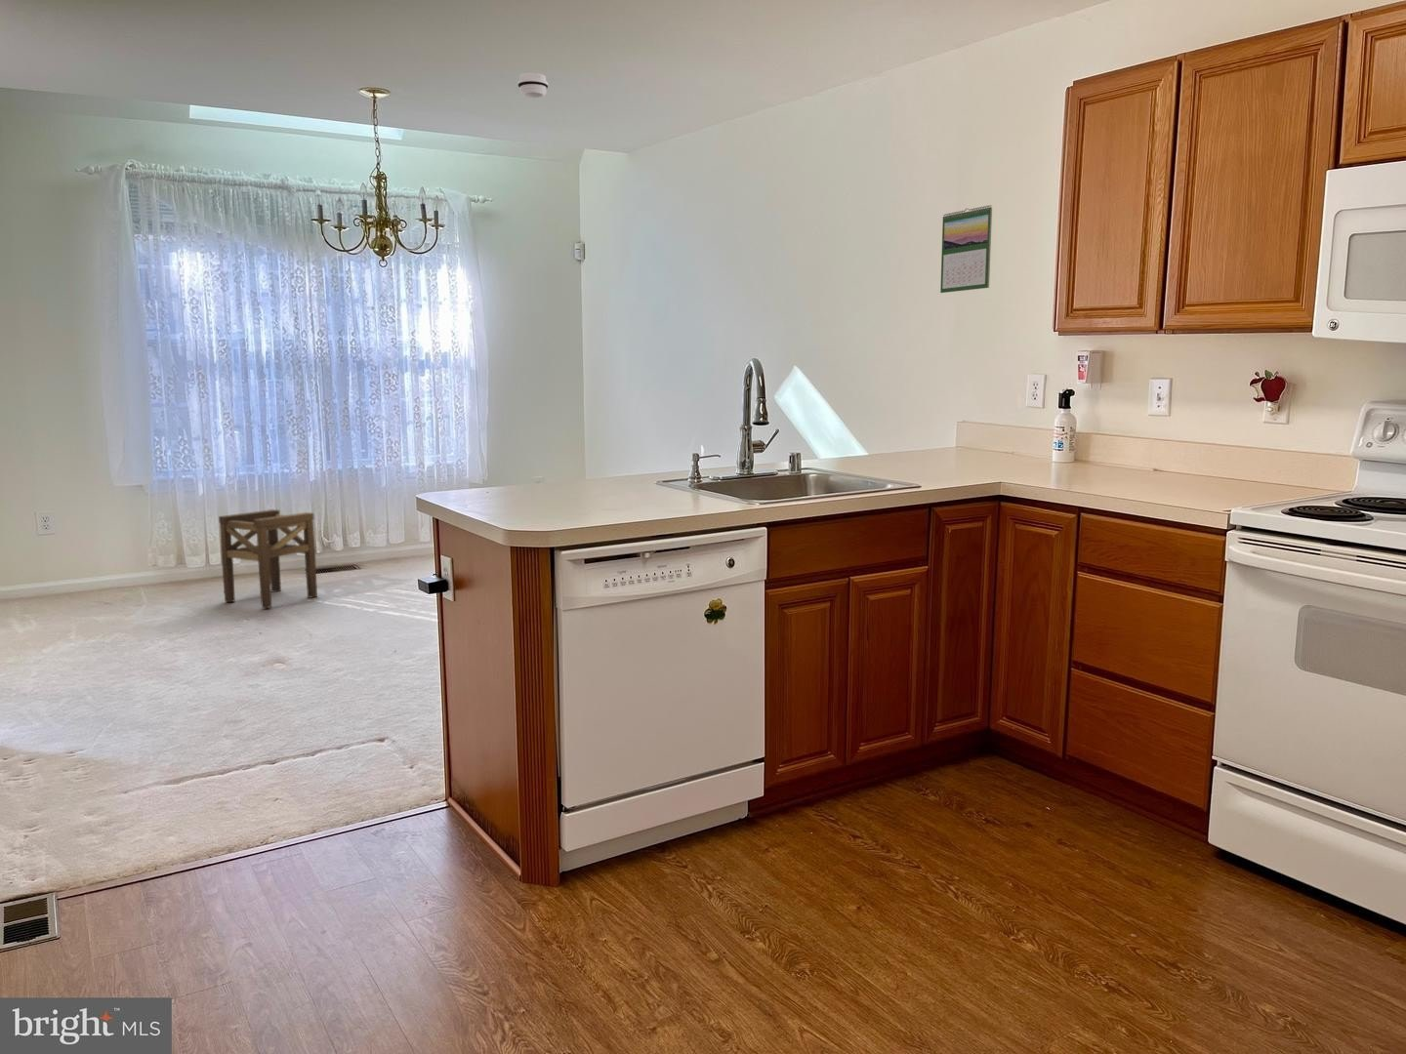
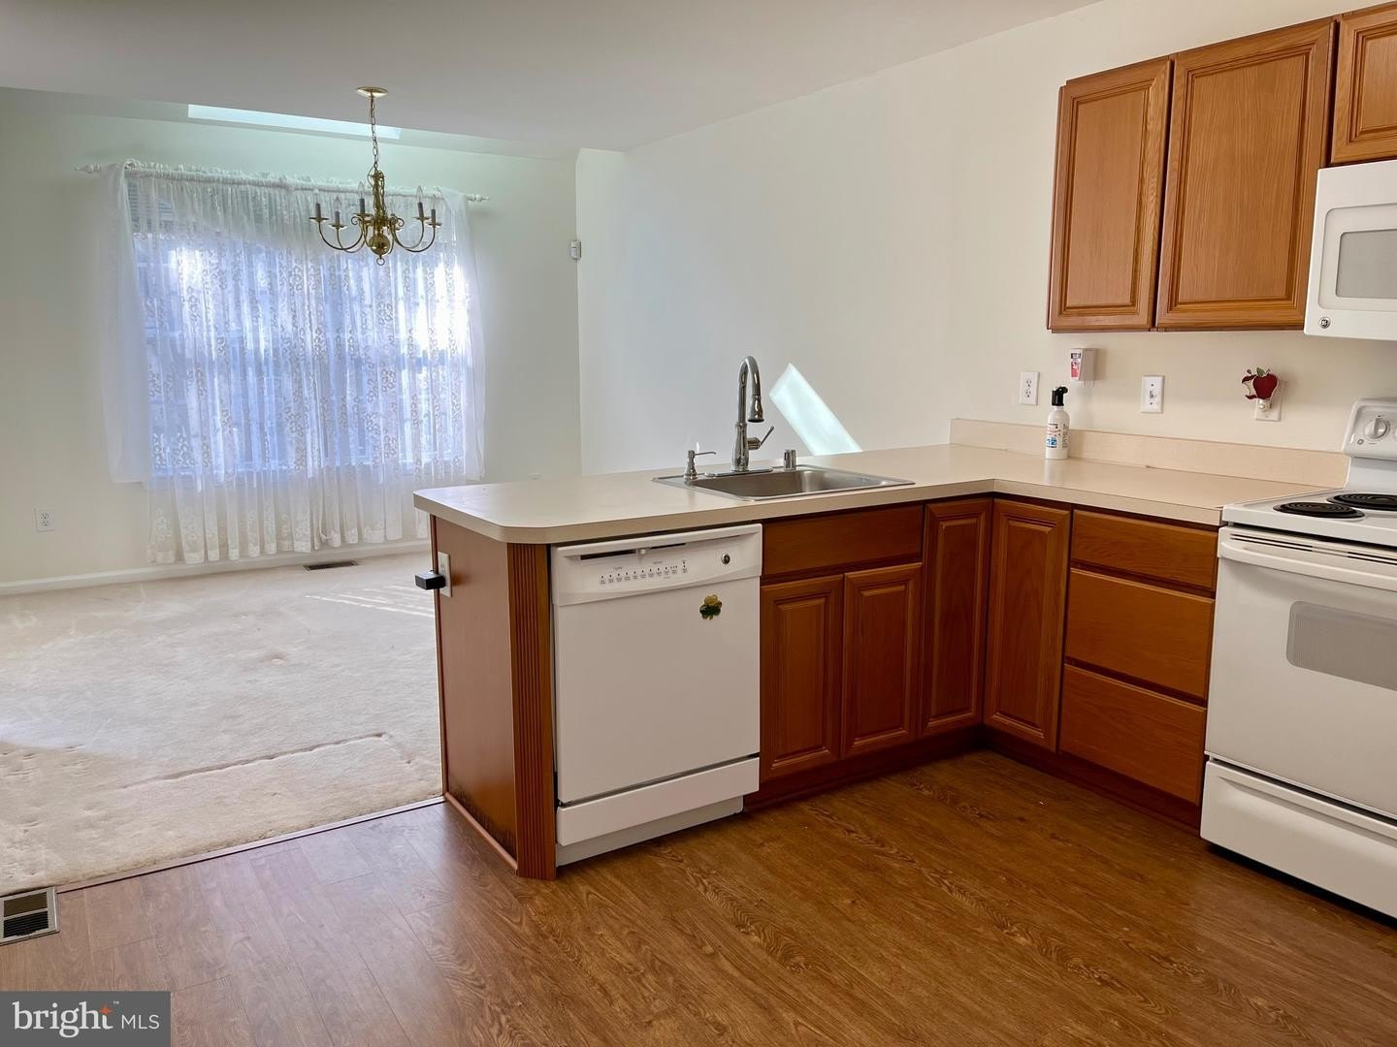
- calendar [939,204,993,293]
- smoke detector [517,72,549,99]
- stool [218,508,319,609]
